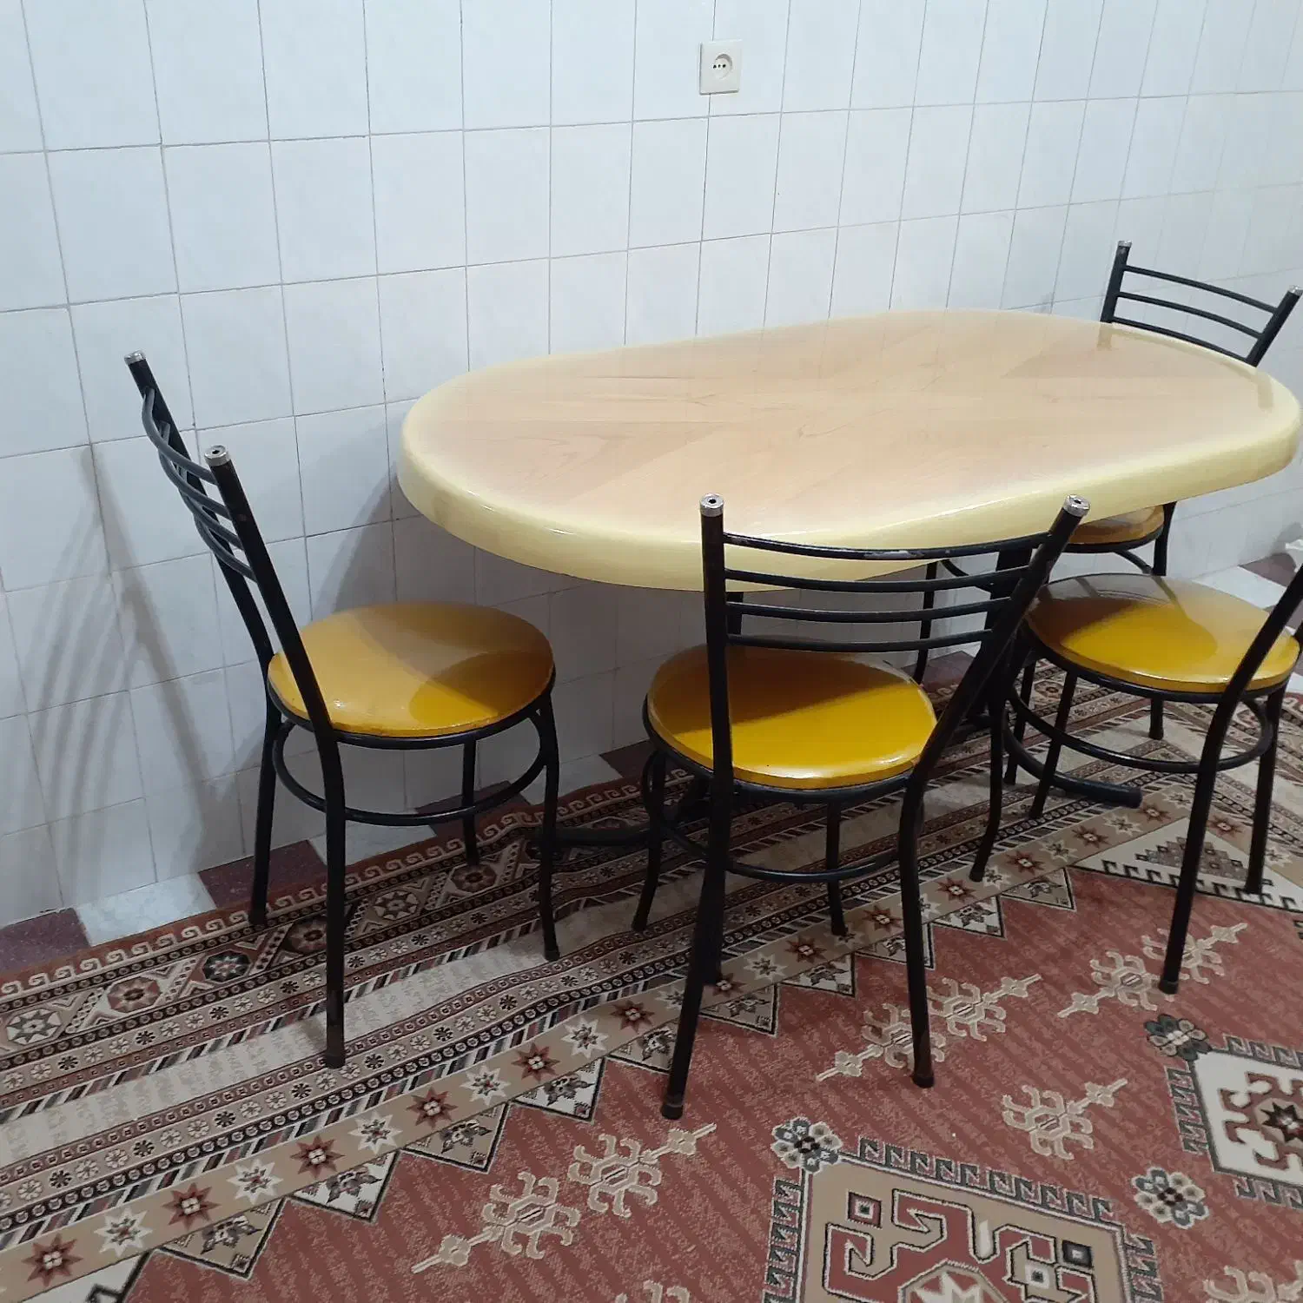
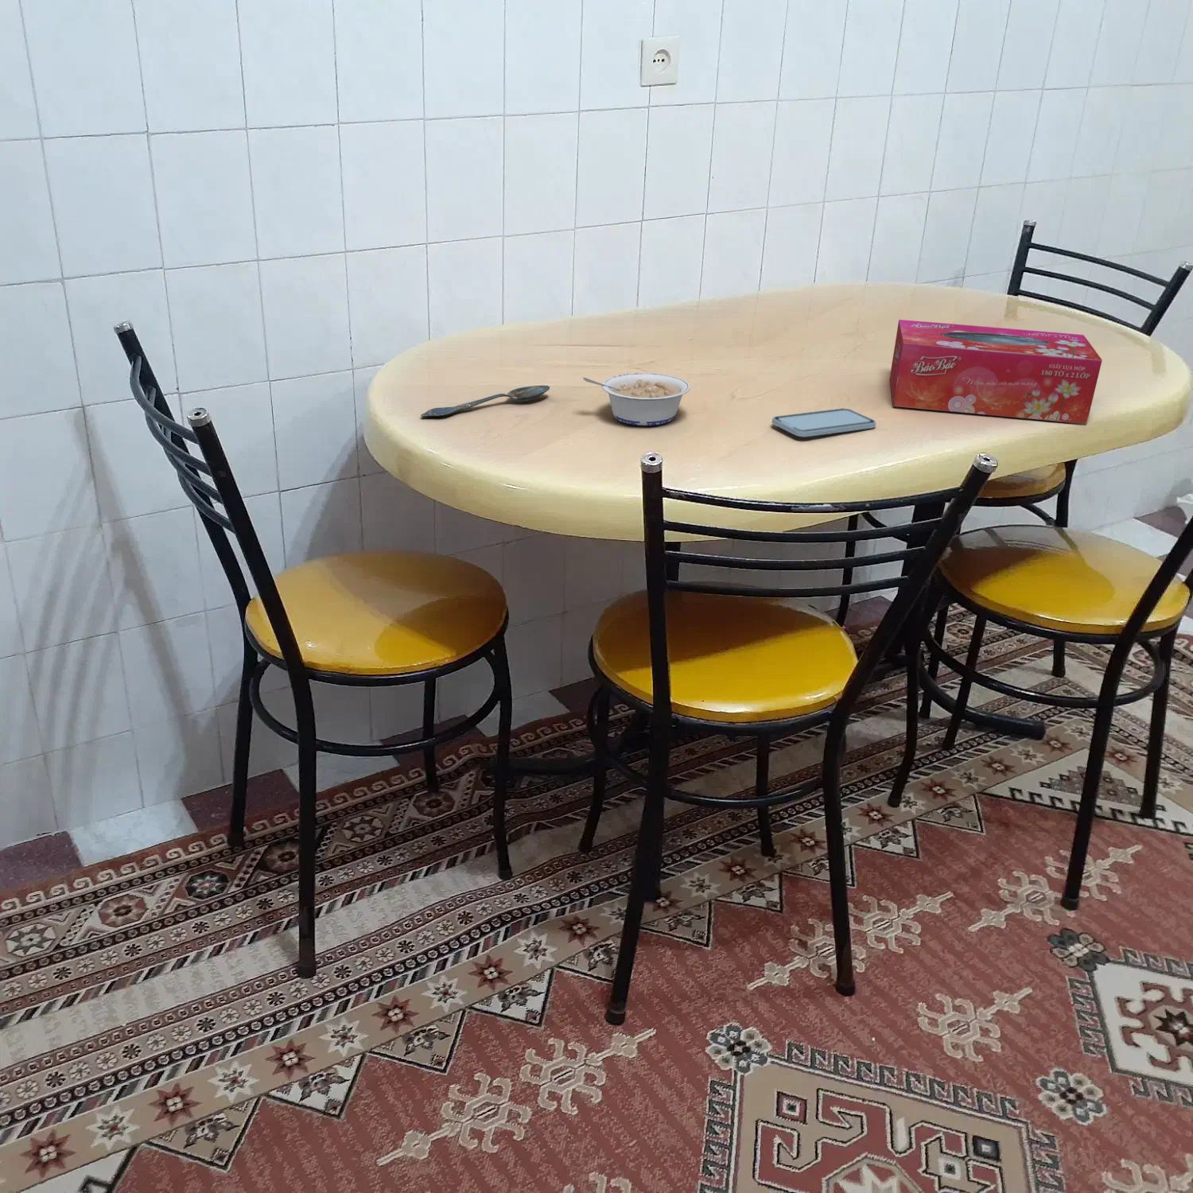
+ legume [582,373,692,426]
+ smartphone [771,407,877,437]
+ spoon [420,385,551,418]
+ tissue box [888,319,1103,425]
